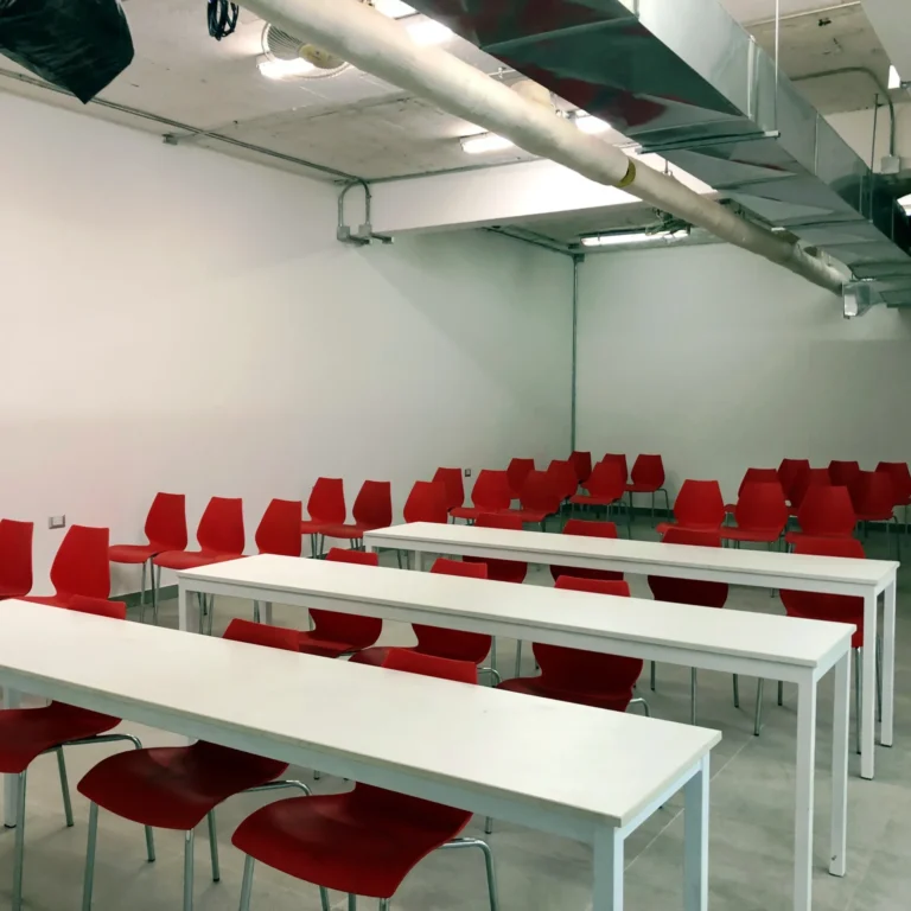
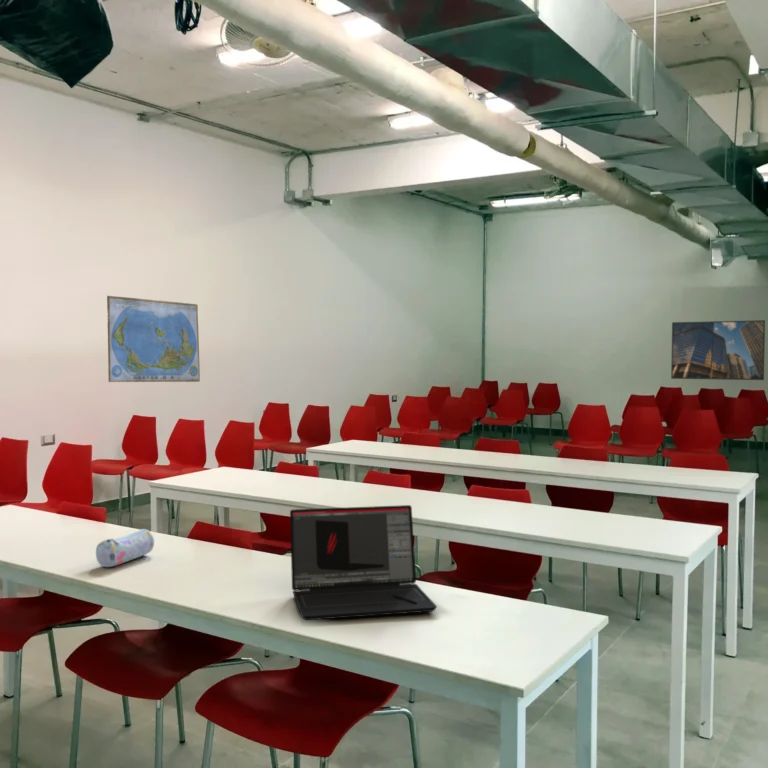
+ laptop [289,504,438,621]
+ pencil case [95,528,155,568]
+ world map [106,295,201,383]
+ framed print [670,319,766,381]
